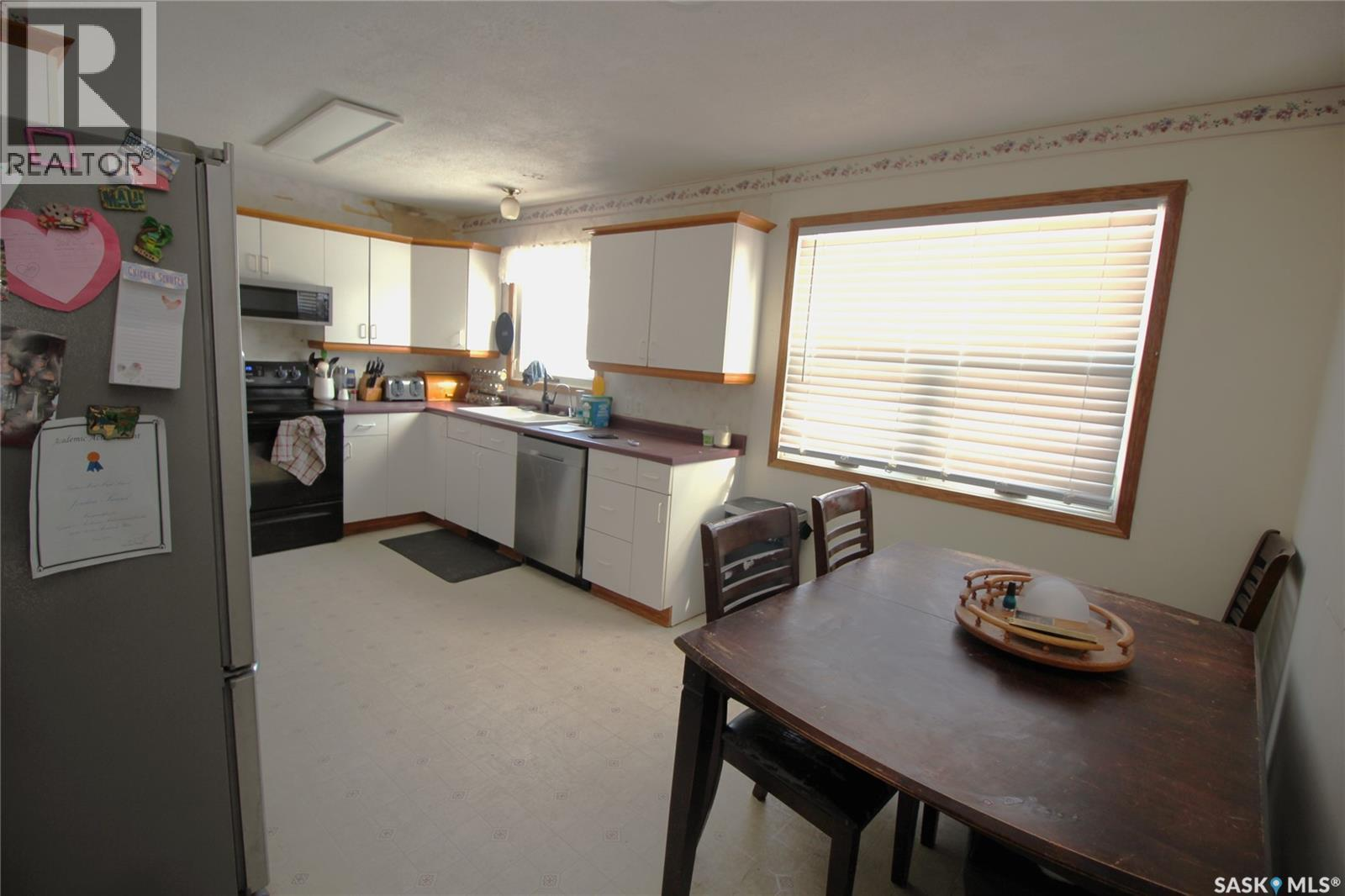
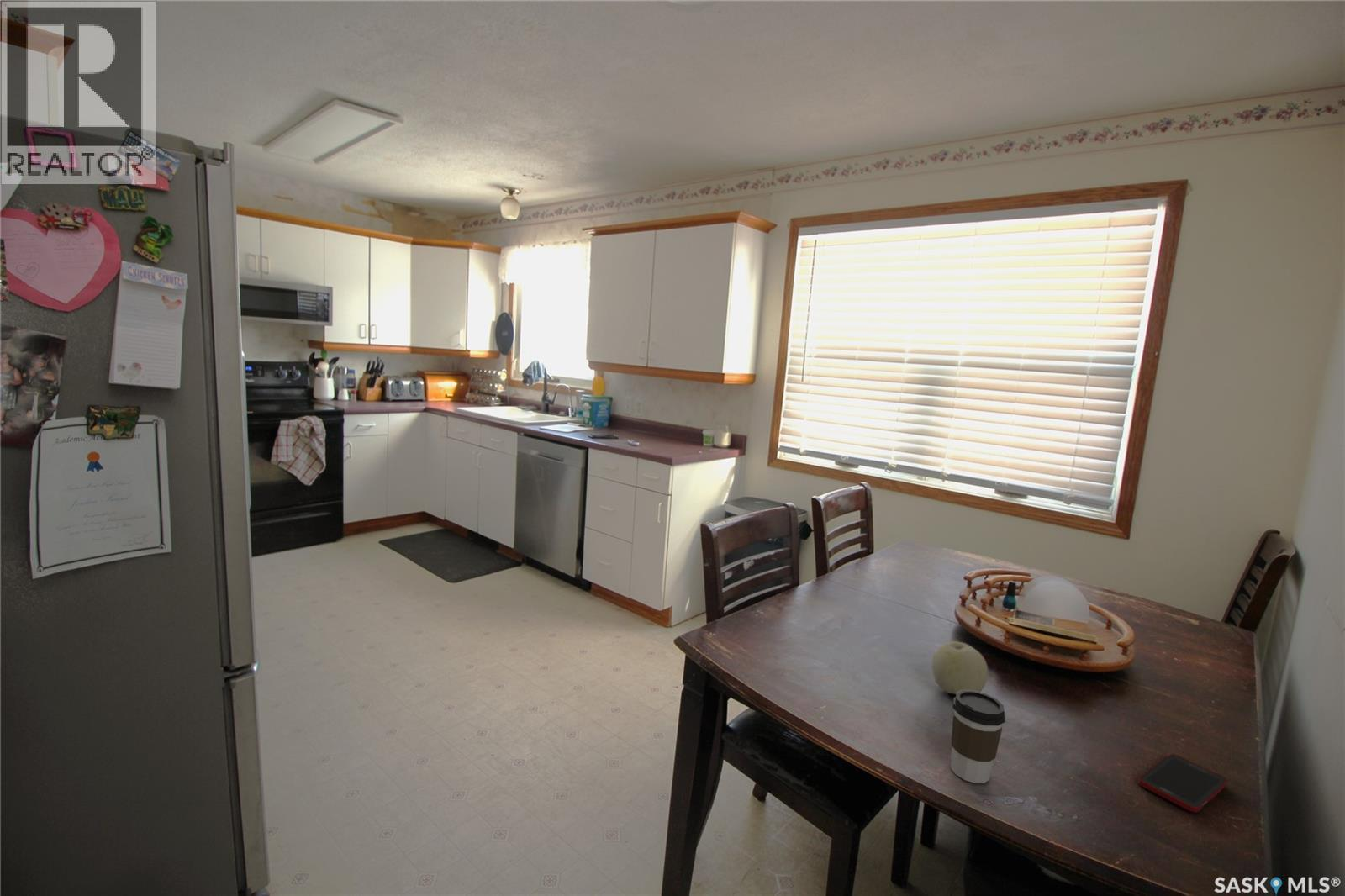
+ fruit [931,640,989,695]
+ cell phone [1137,753,1229,814]
+ coffee cup [950,690,1006,784]
